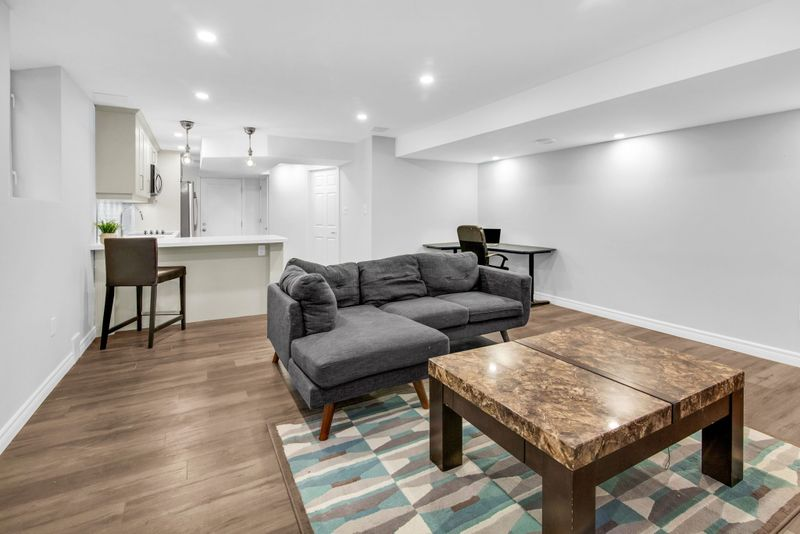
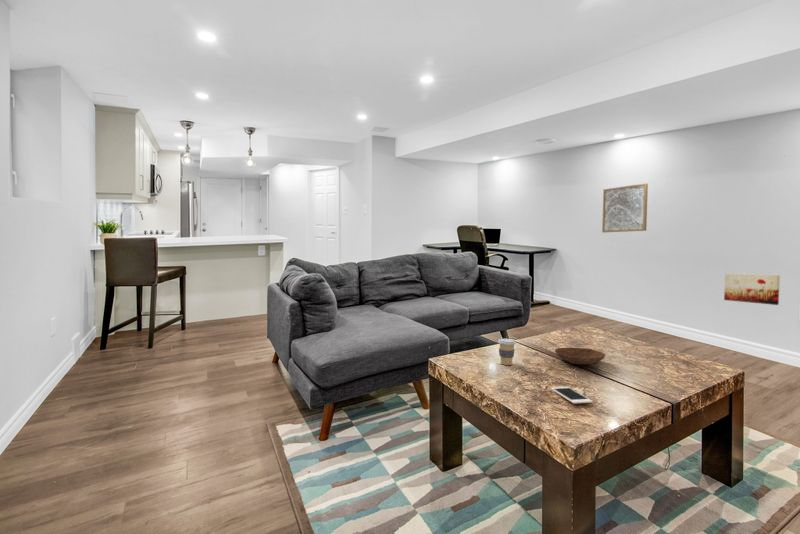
+ bowl [554,347,607,365]
+ cell phone [550,386,593,404]
+ wall art [601,182,649,233]
+ wall art [723,272,781,306]
+ coffee cup [497,338,517,366]
